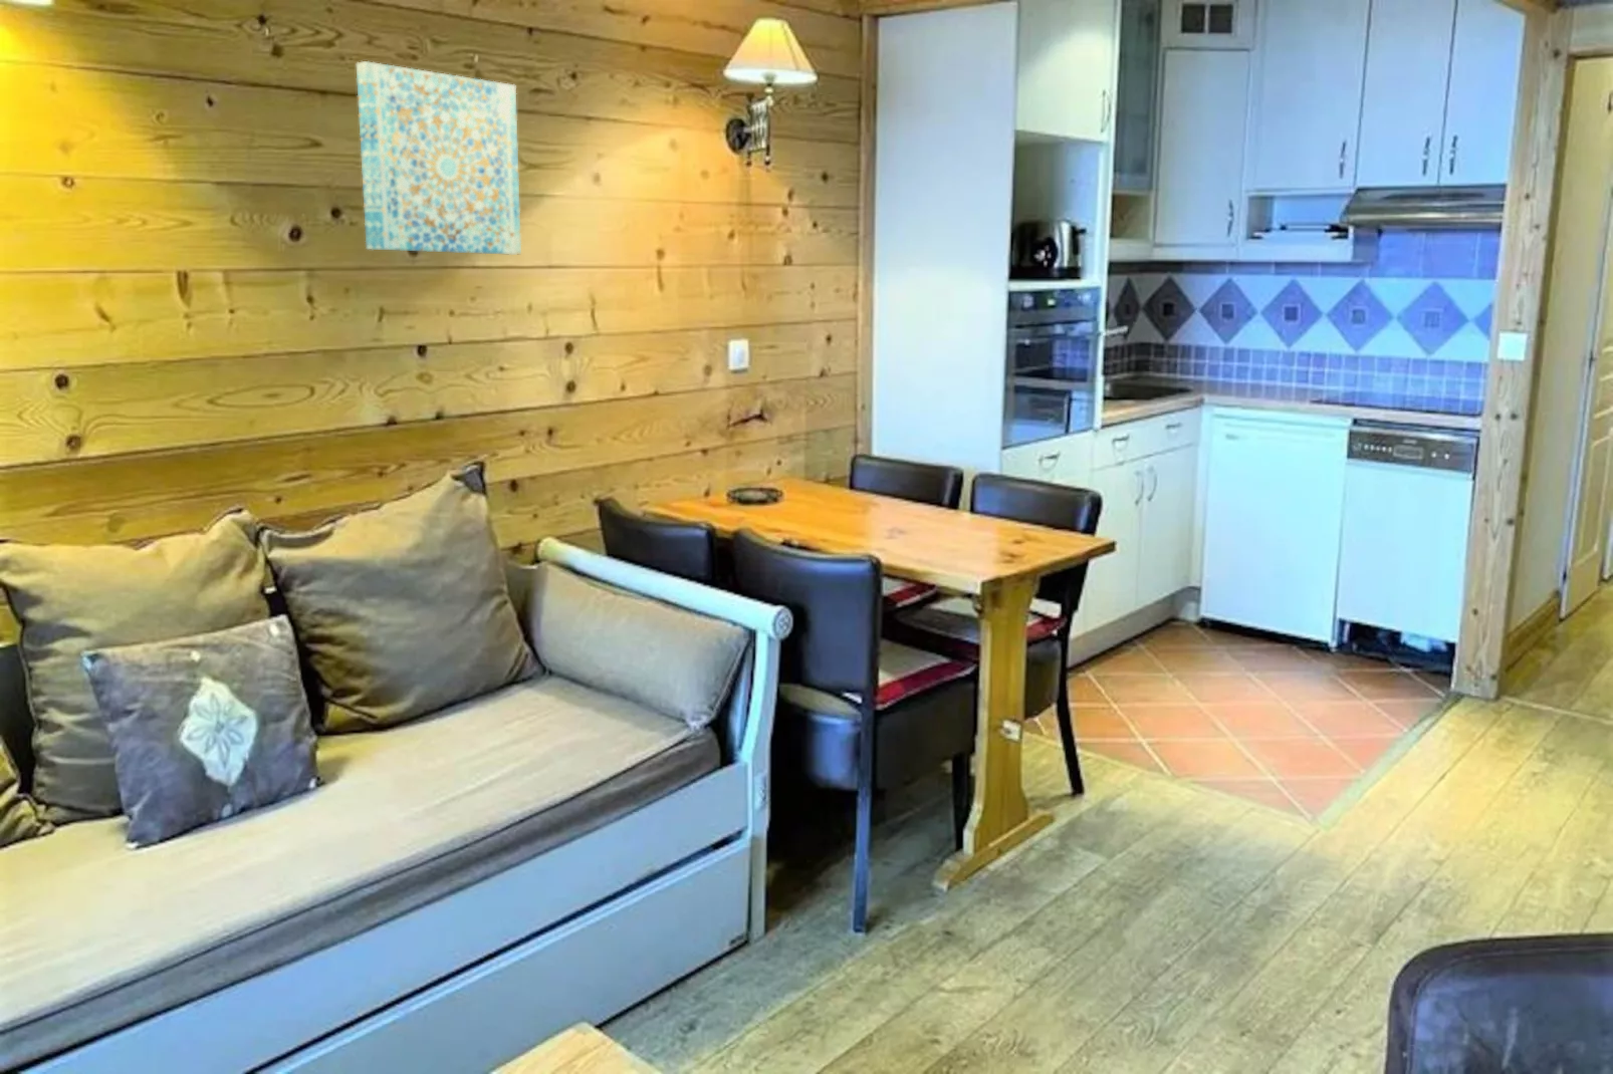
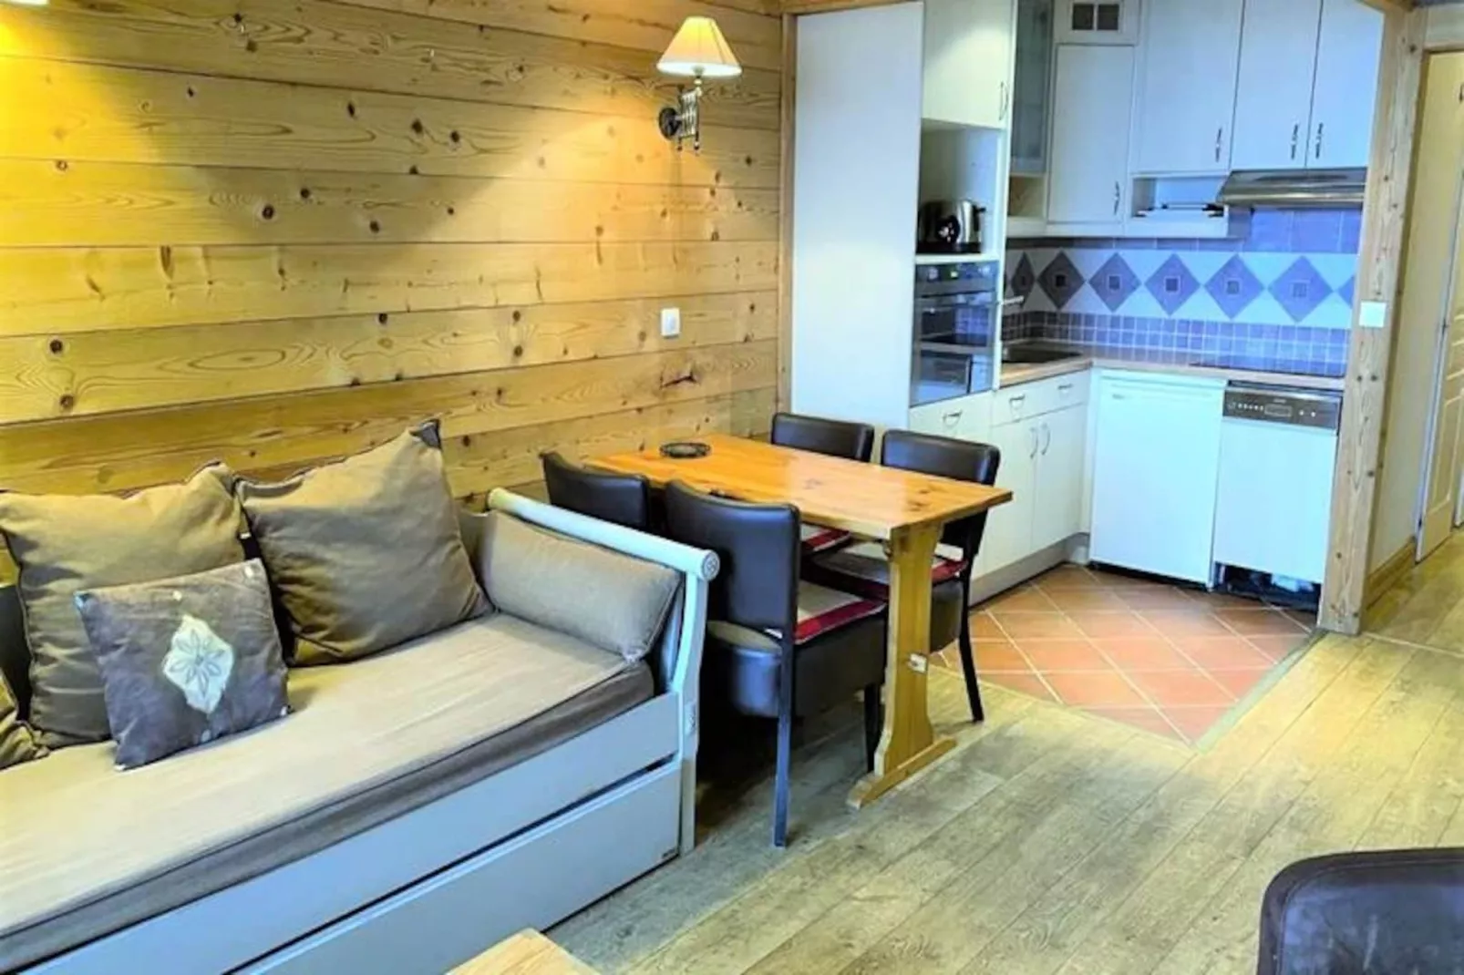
- wall art [355,60,522,257]
